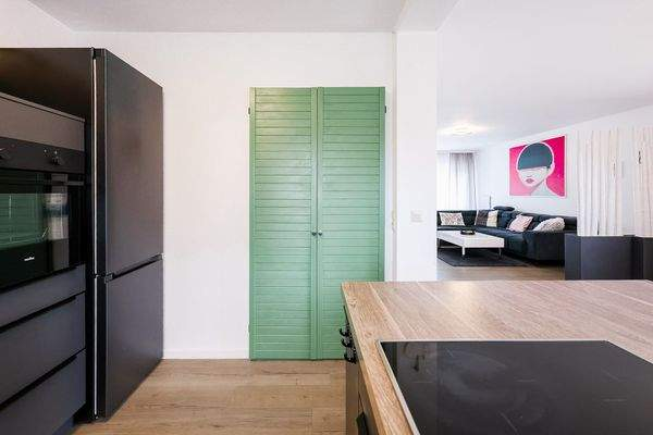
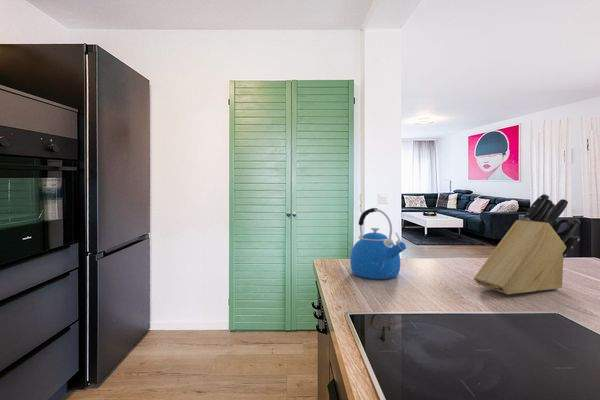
+ kettle [349,207,407,280]
+ knife block [473,193,582,295]
